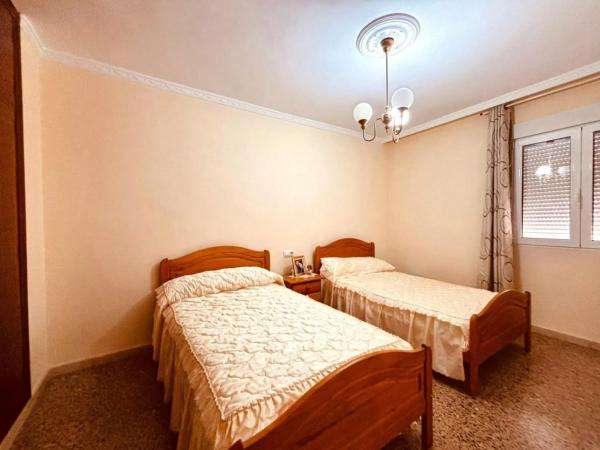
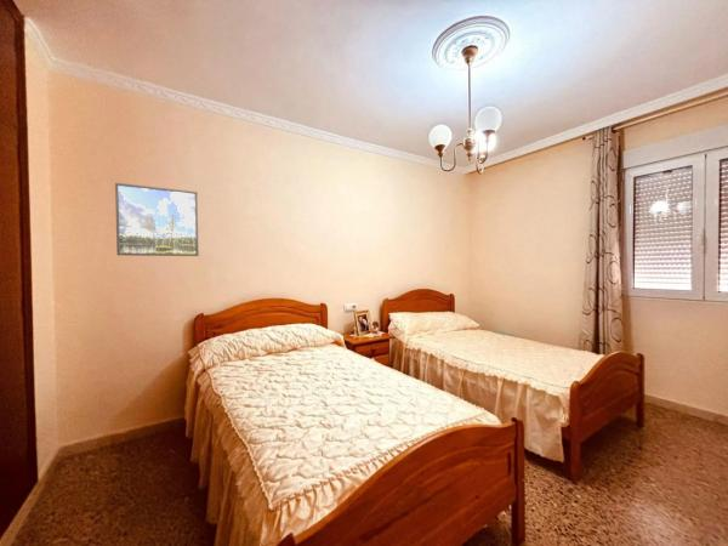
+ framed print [114,182,200,257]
